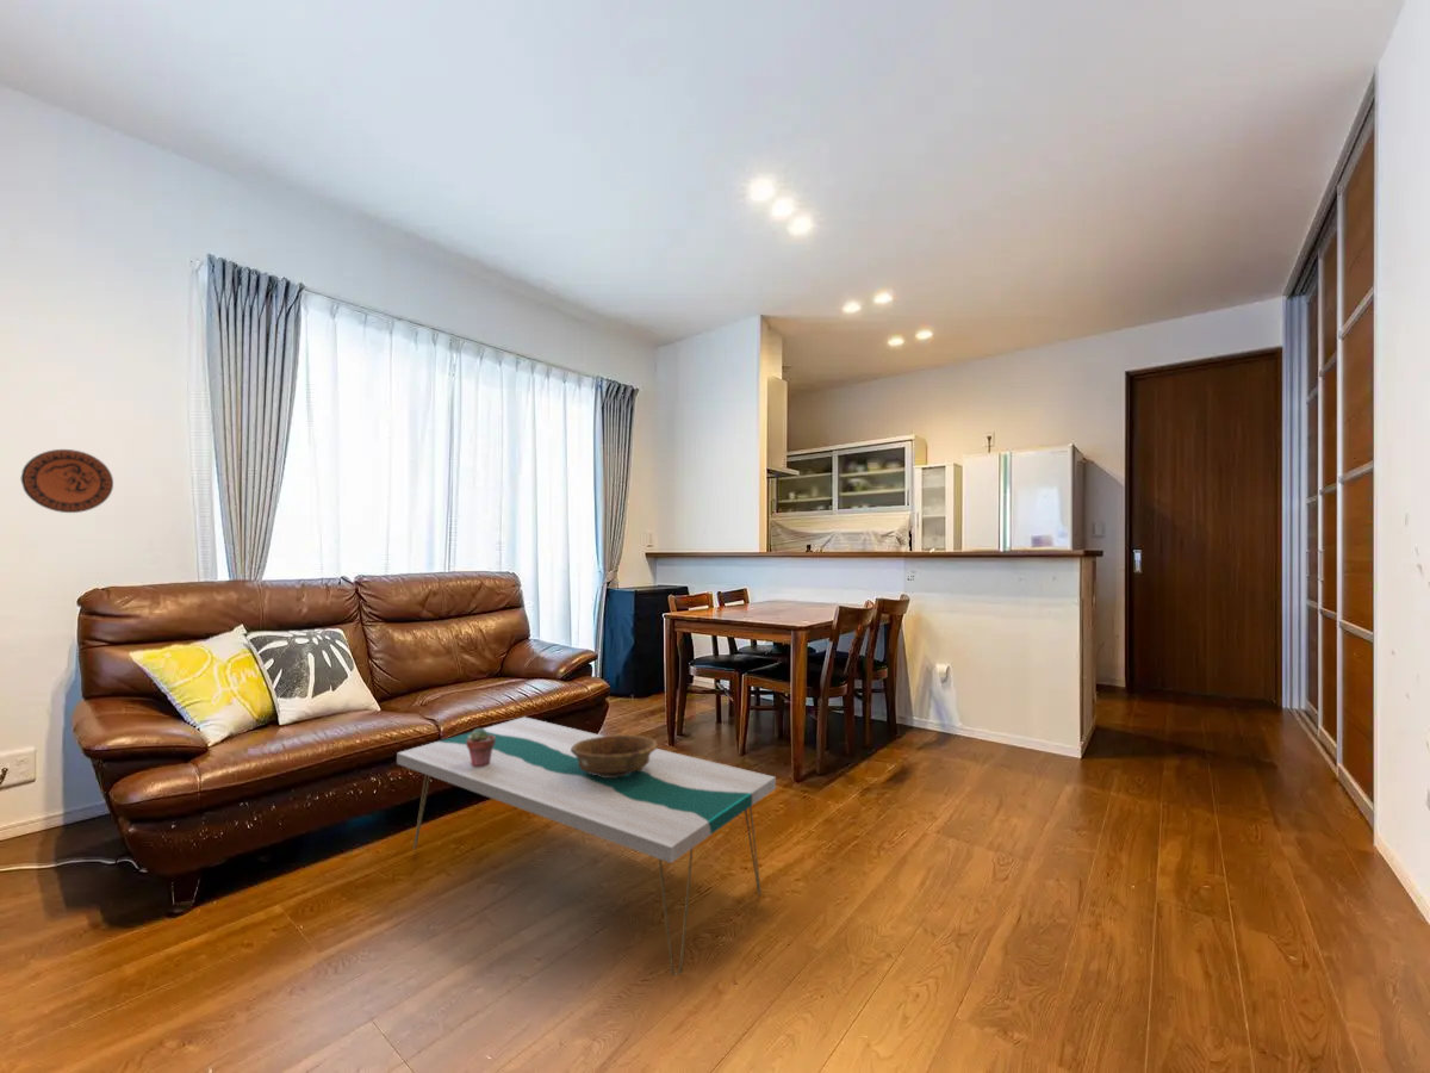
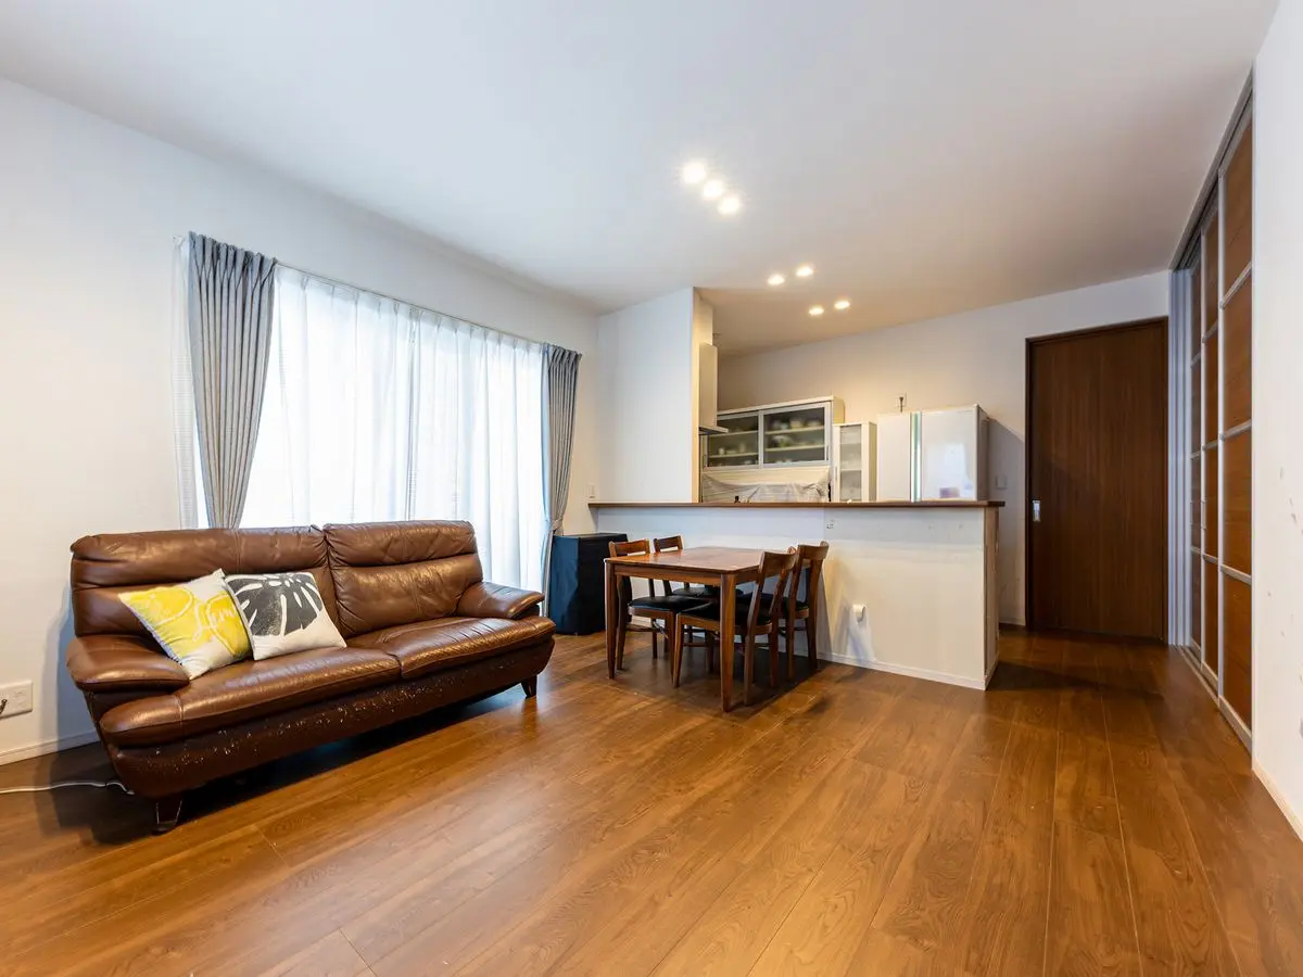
- coffee table [396,715,777,976]
- decorative plate [20,448,114,514]
- potted succulent [466,727,495,767]
- decorative bowl [571,733,659,777]
